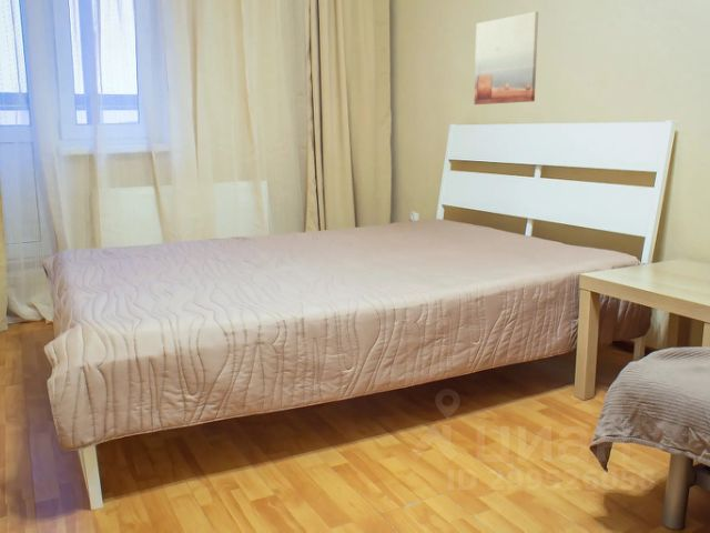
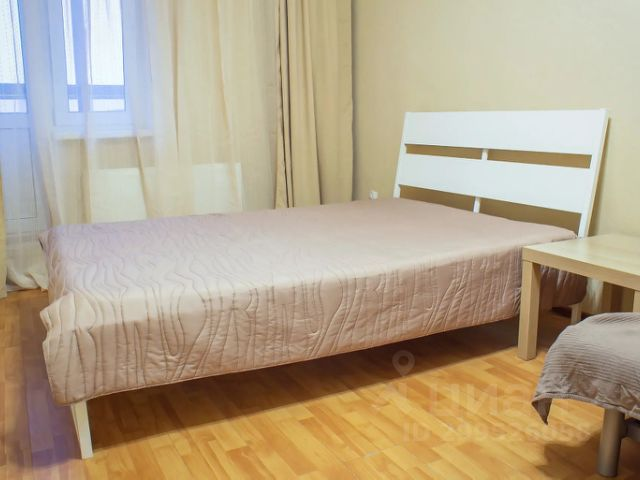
- wall art [473,11,539,105]
